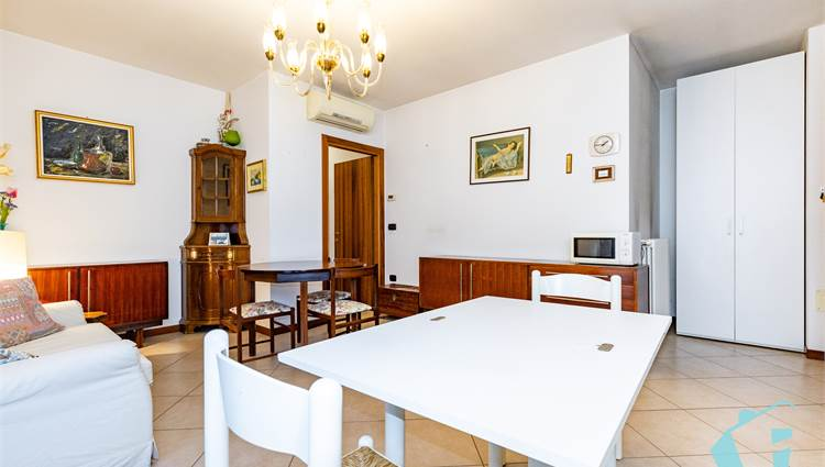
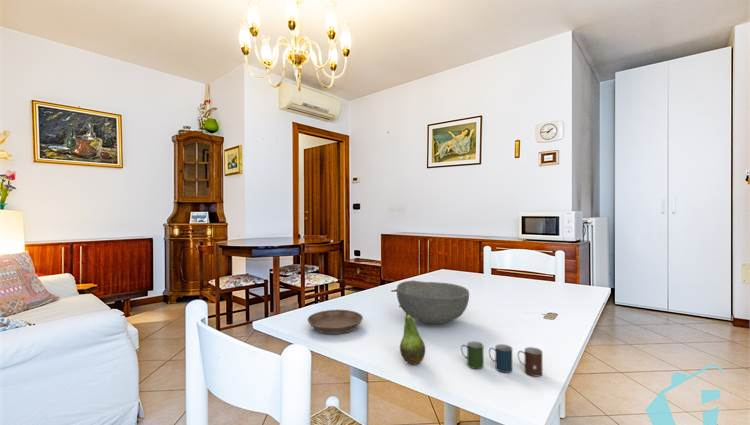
+ cup [460,340,543,377]
+ fruit [398,304,426,366]
+ bowl [396,279,470,325]
+ saucer [307,309,364,335]
